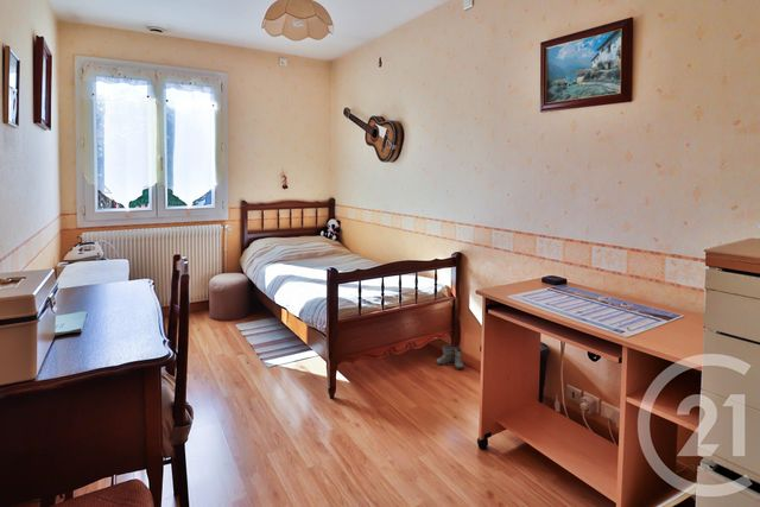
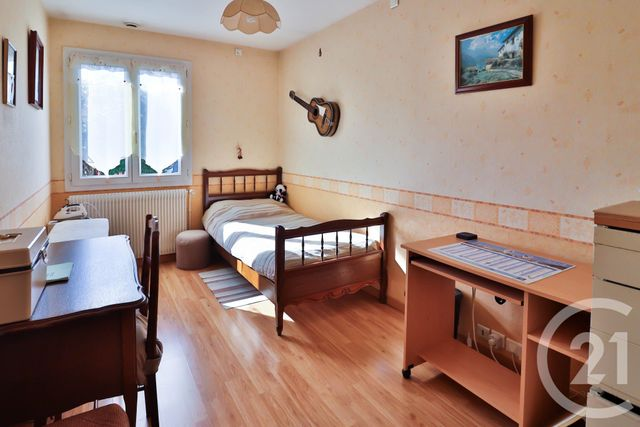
- boots [435,343,469,370]
